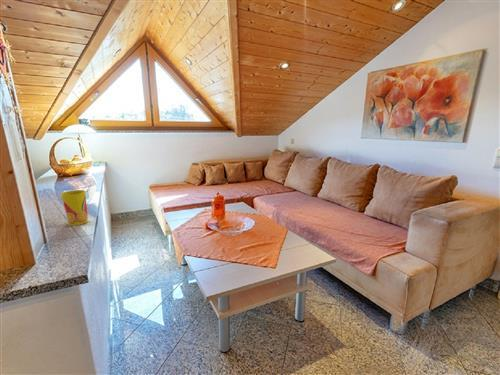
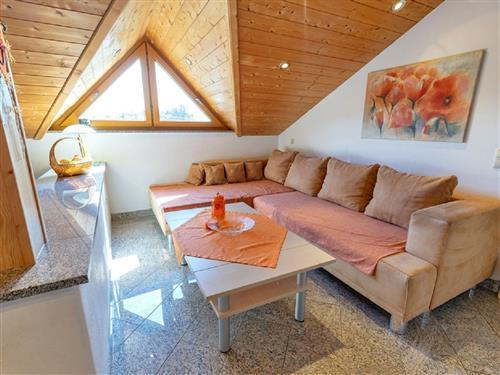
- cup [60,189,89,226]
